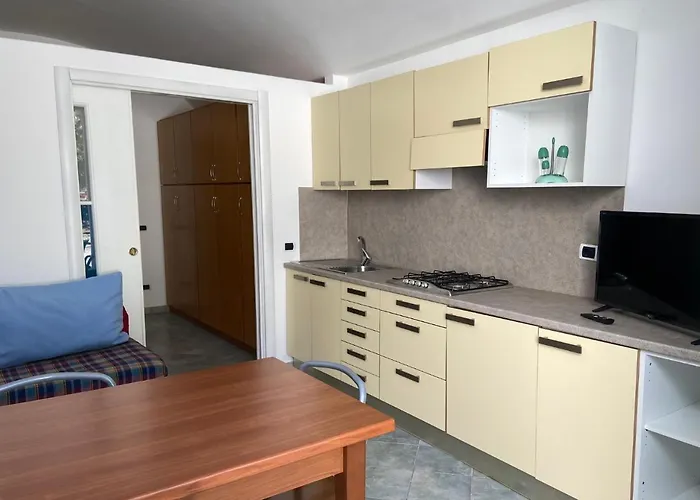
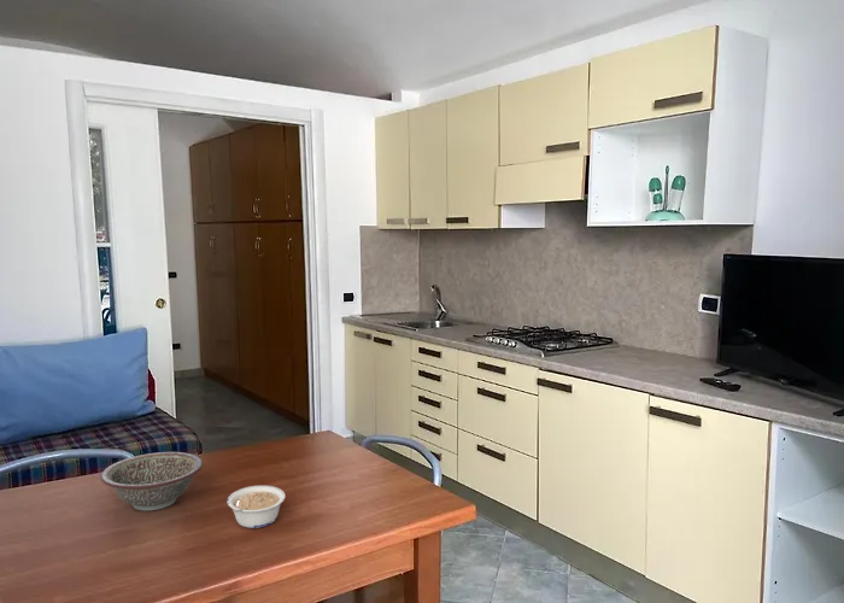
+ decorative bowl [99,451,204,513]
+ legume [225,485,286,529]
